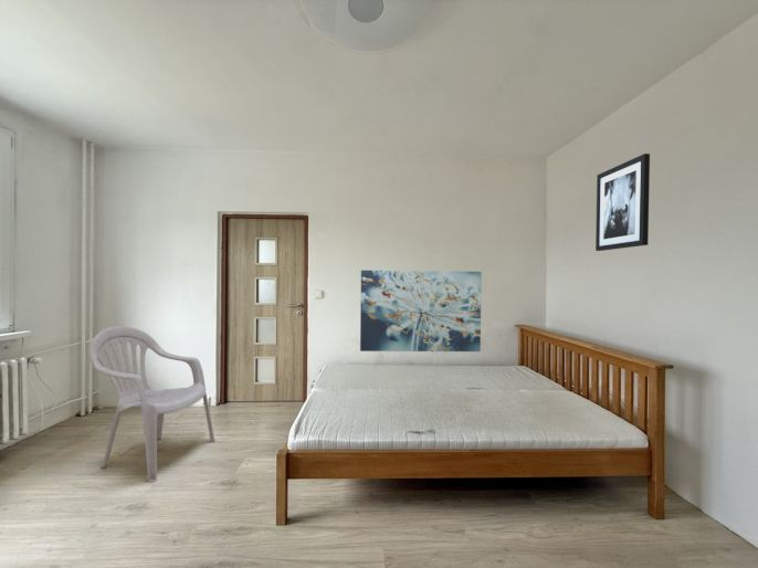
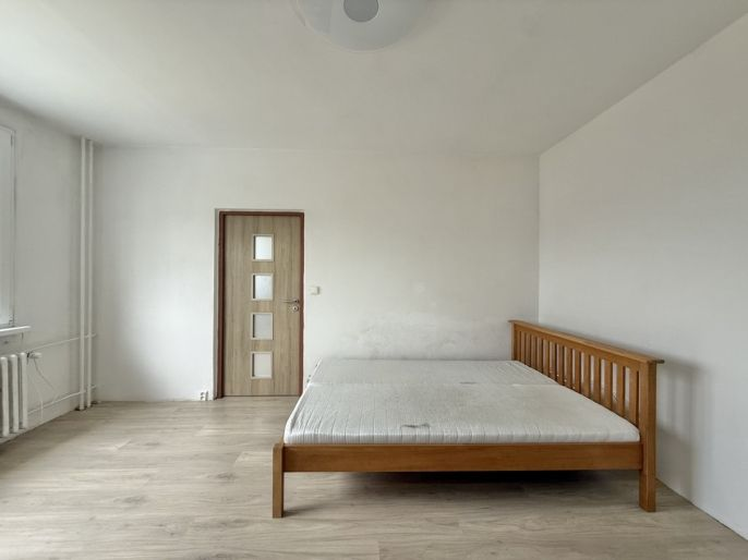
- wall art [359,270,483,353]
- armchair [88,325,217,483]
- wall art [594,152,651,252]
